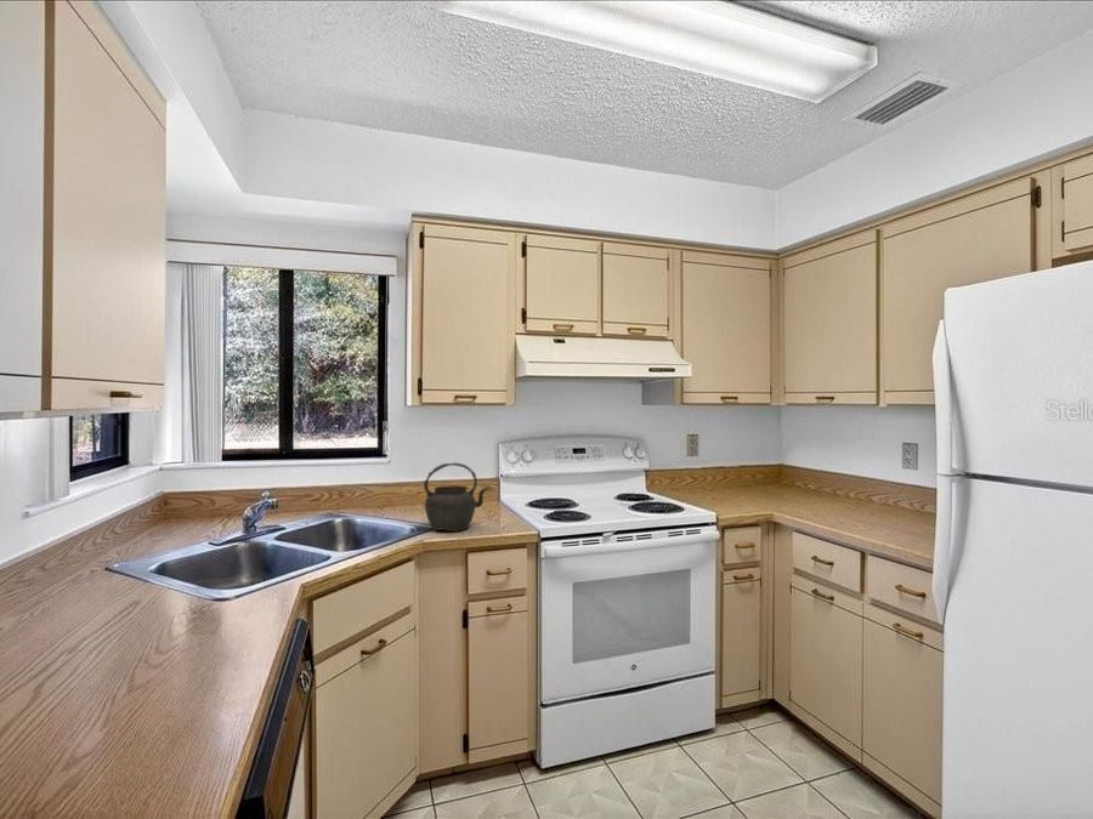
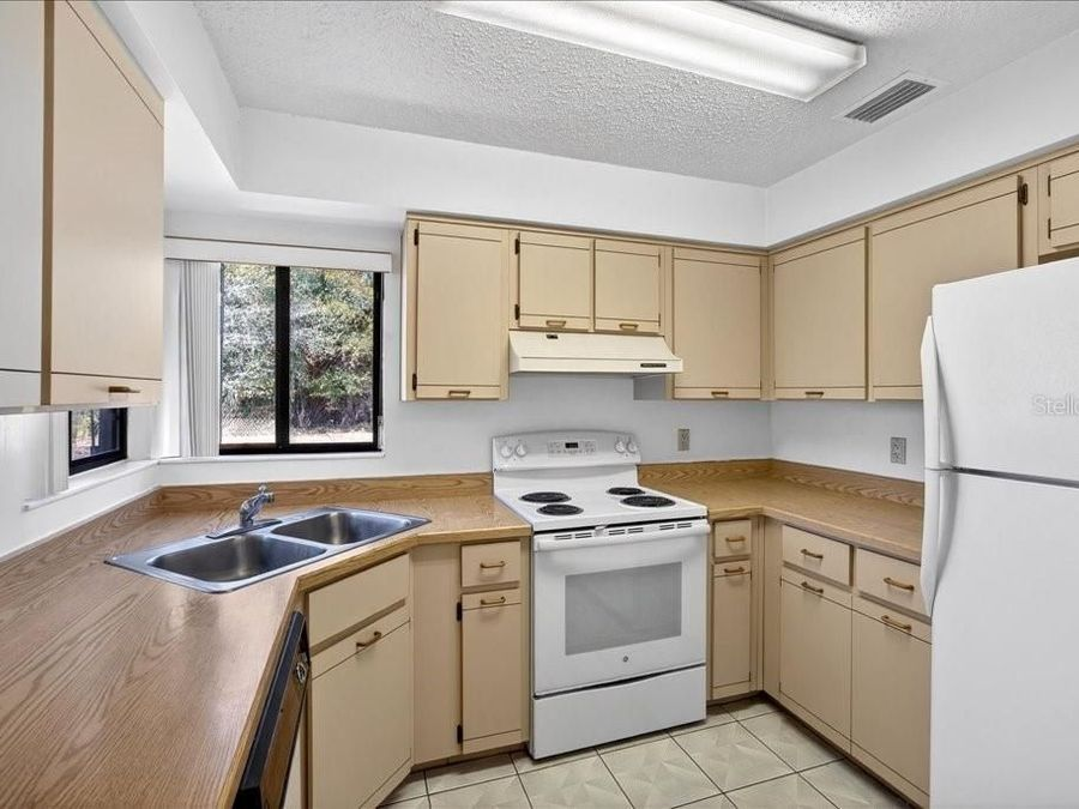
- kettle [423,461,492,533]
